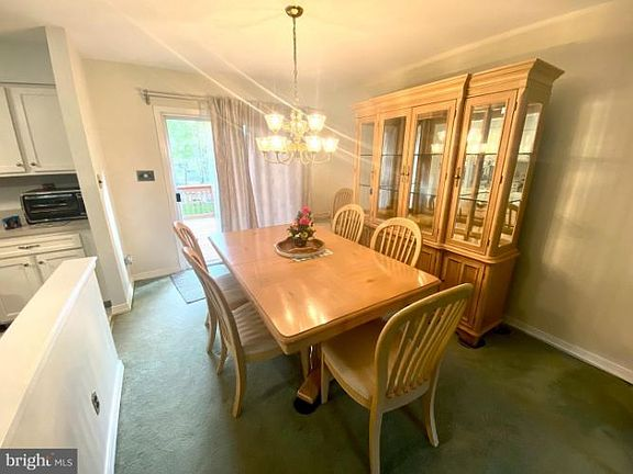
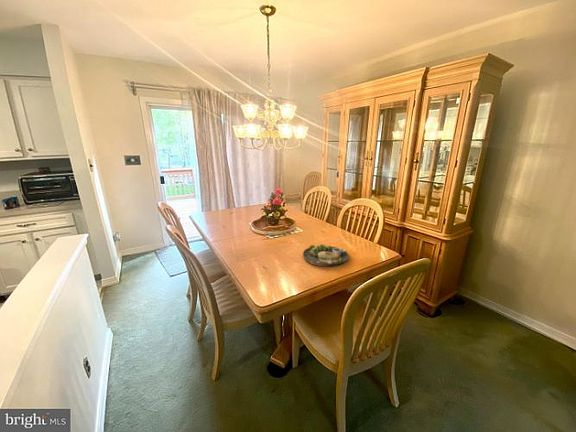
+ dinner plate [302,243,350,267]
